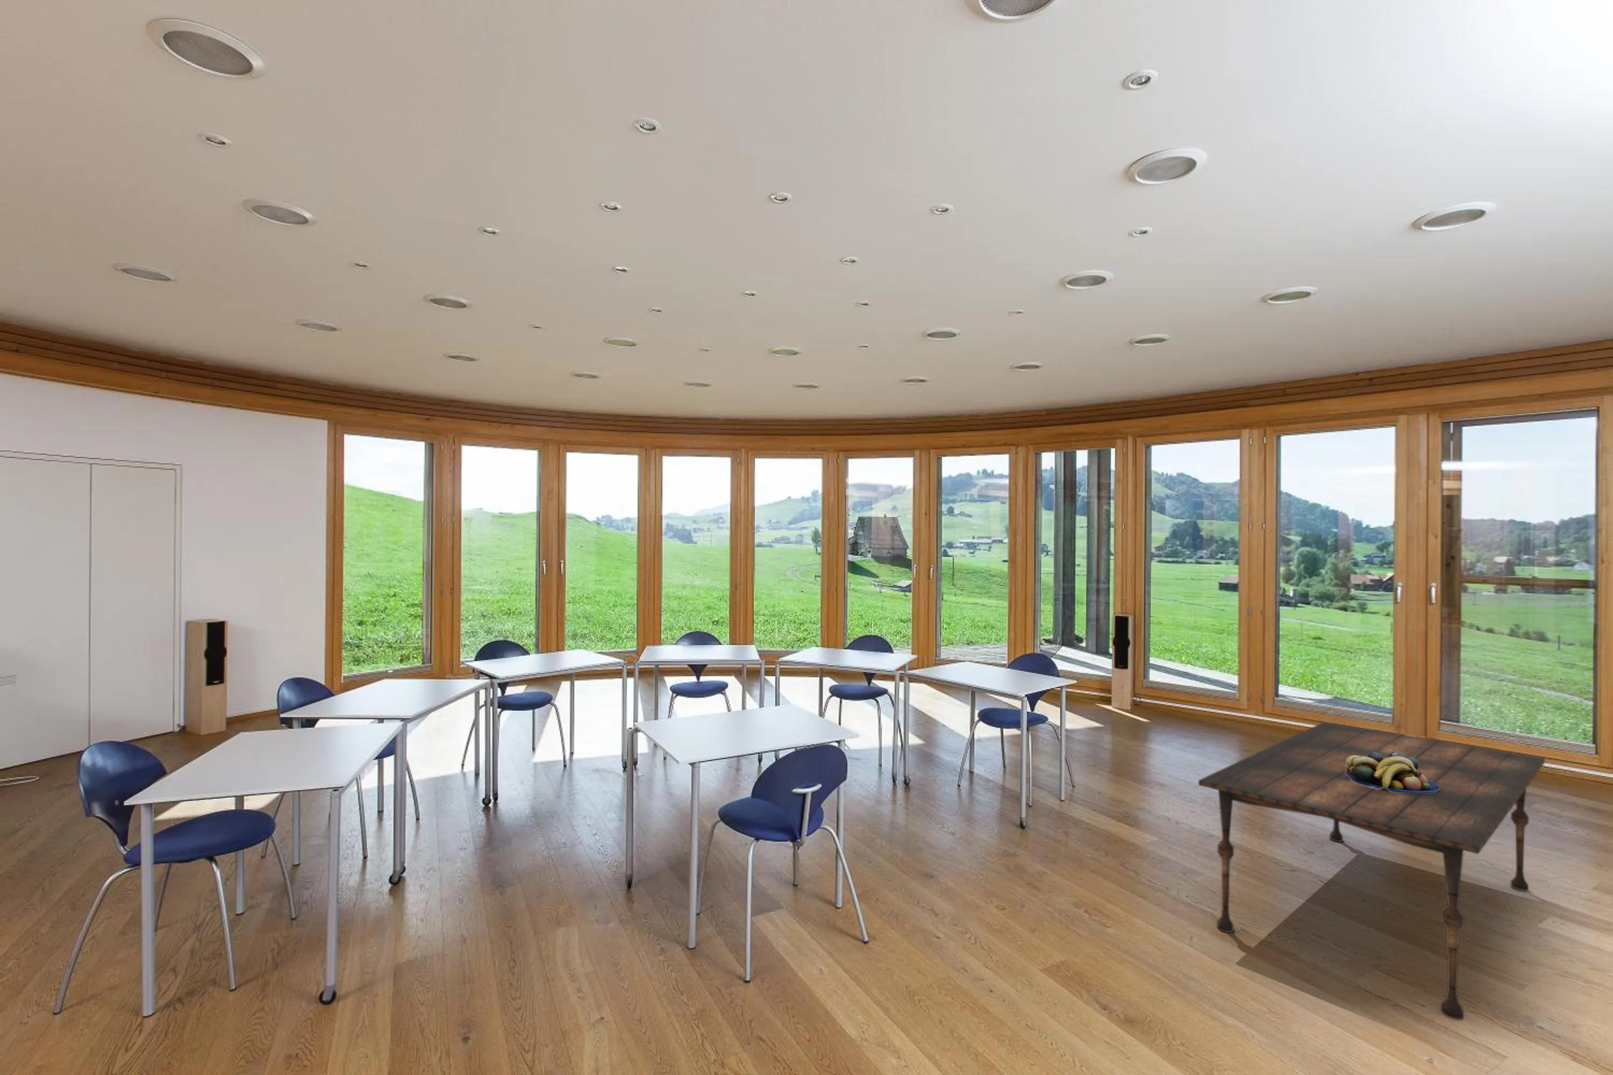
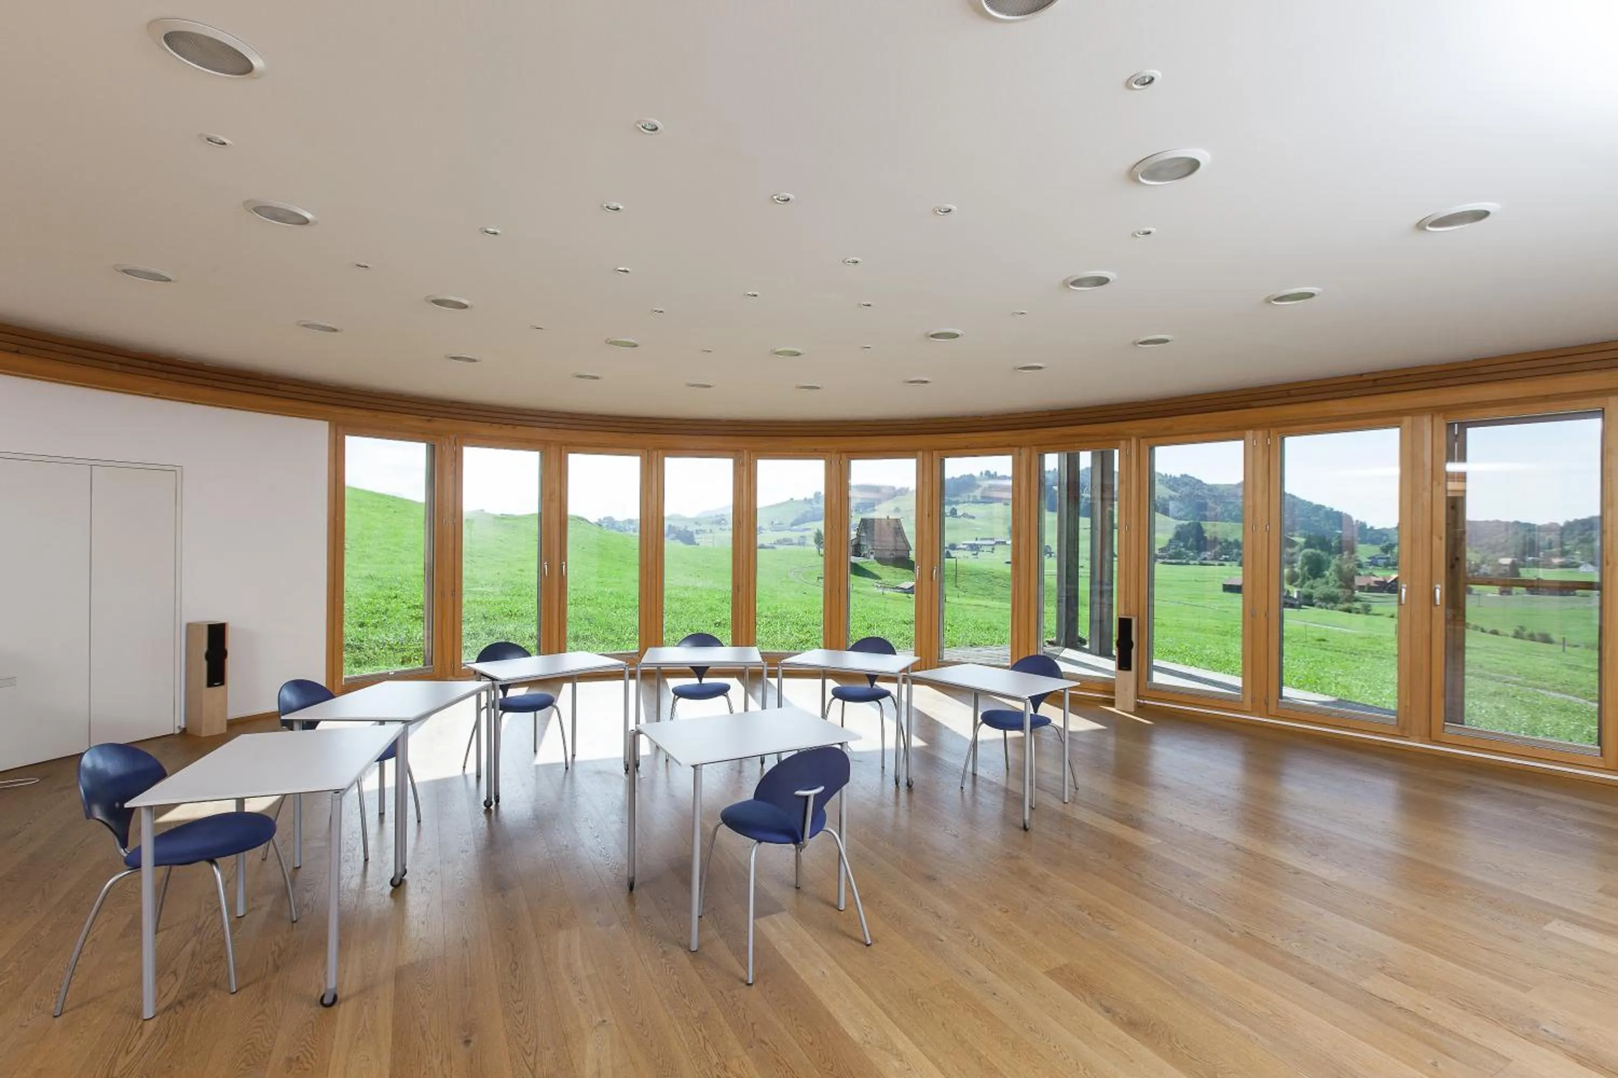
- dining table [1198,721,1546,1021]
- fruit bowl [1345,751,1440,793]
